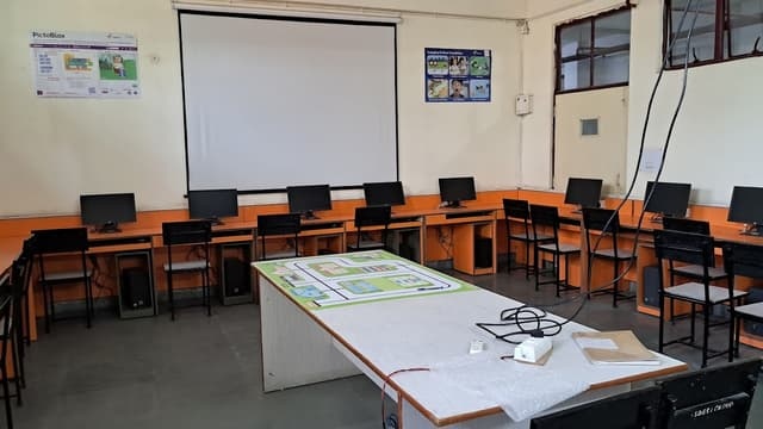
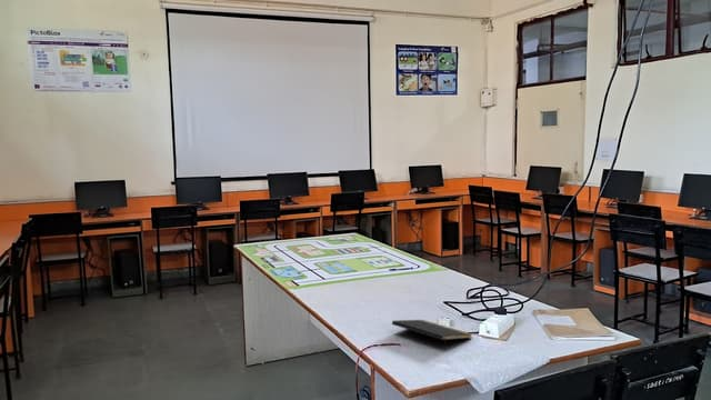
+ notepad [391,319,473,351]
